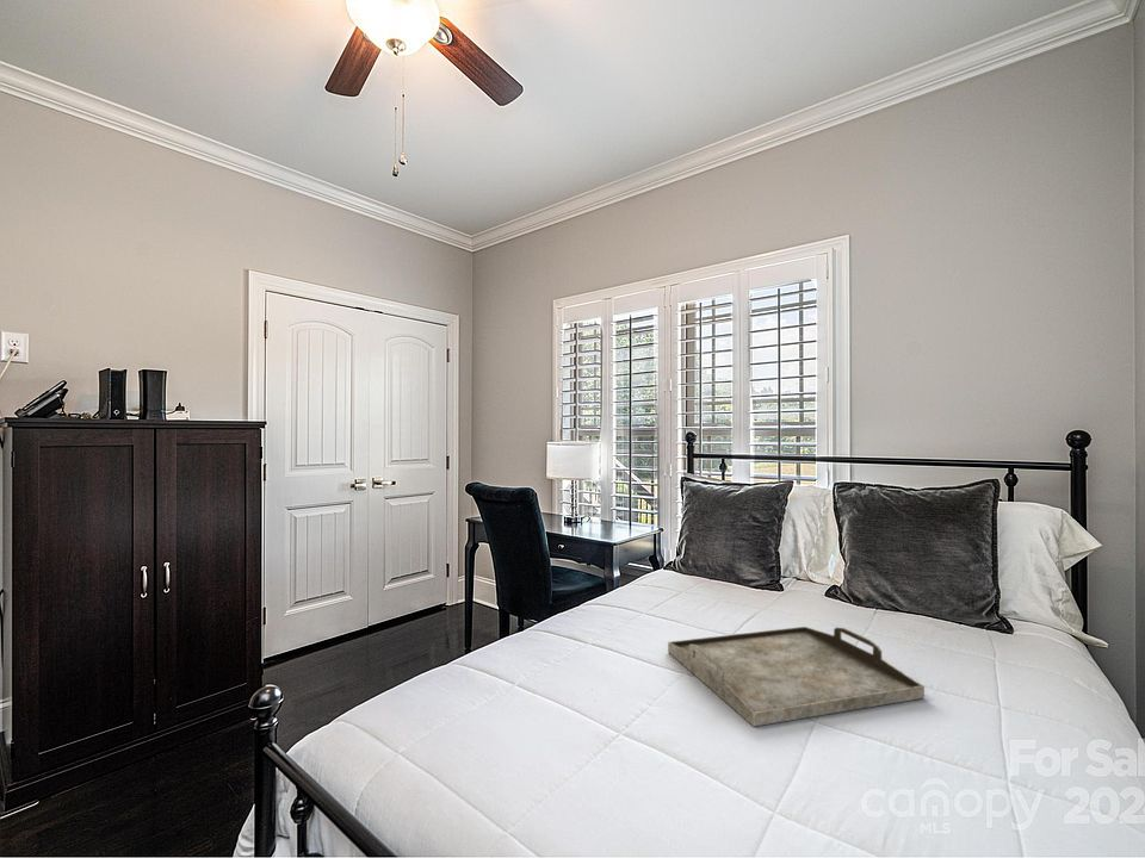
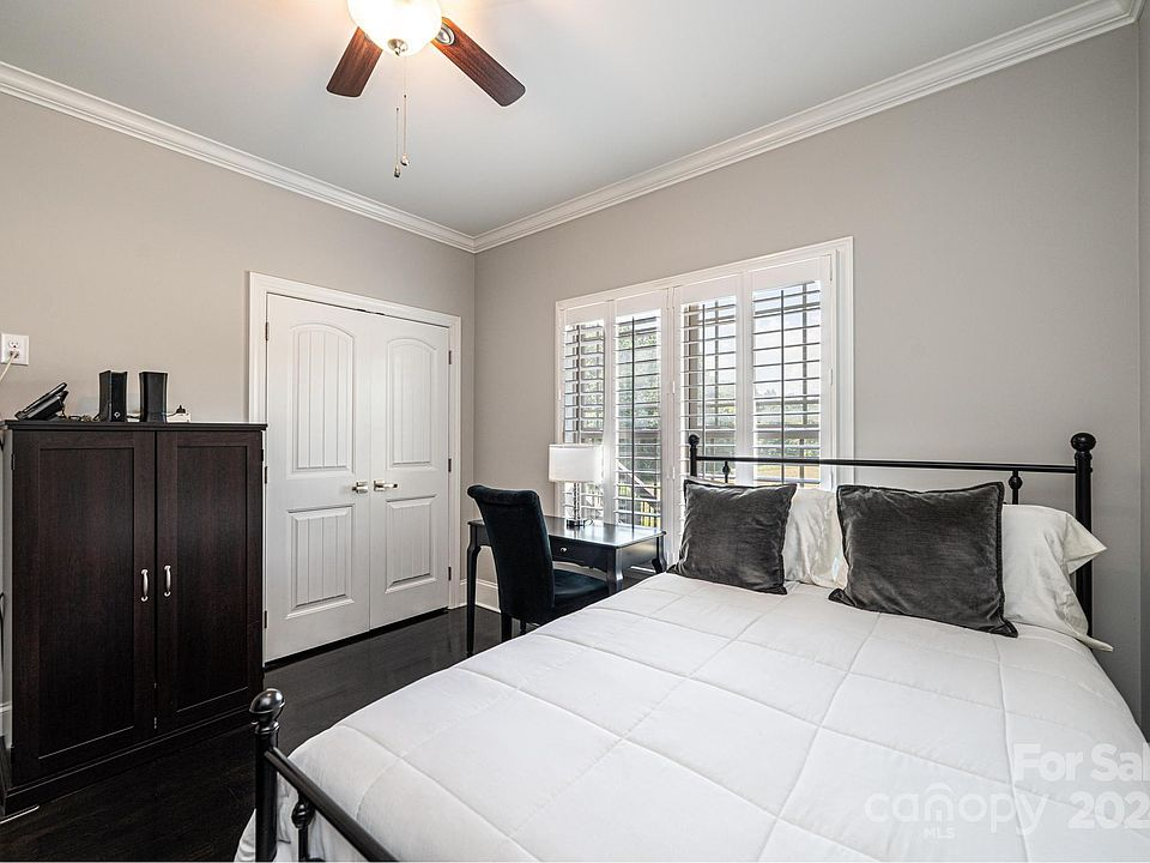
- serving tray [667,626,926,727]
